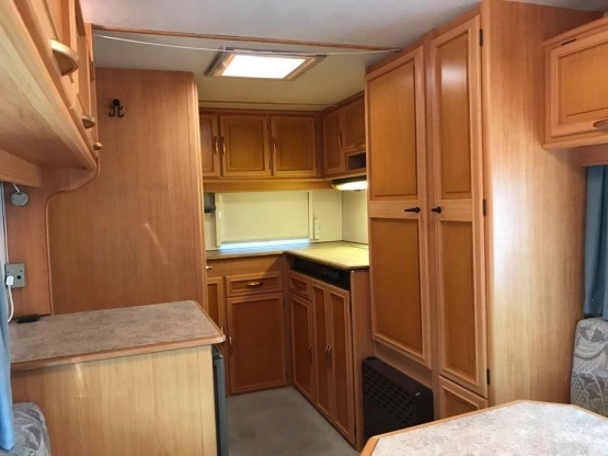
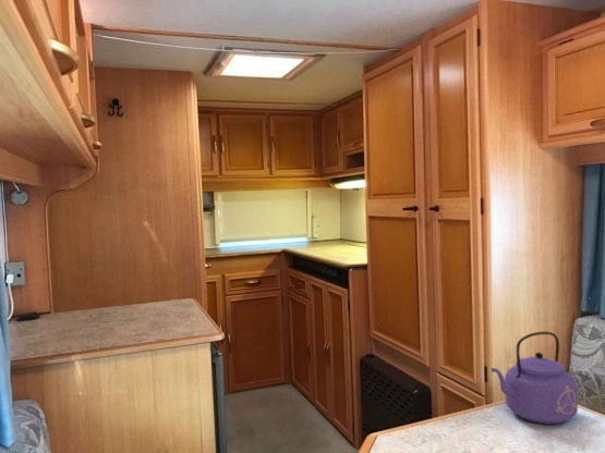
+ kettle [491,331,579,426]
